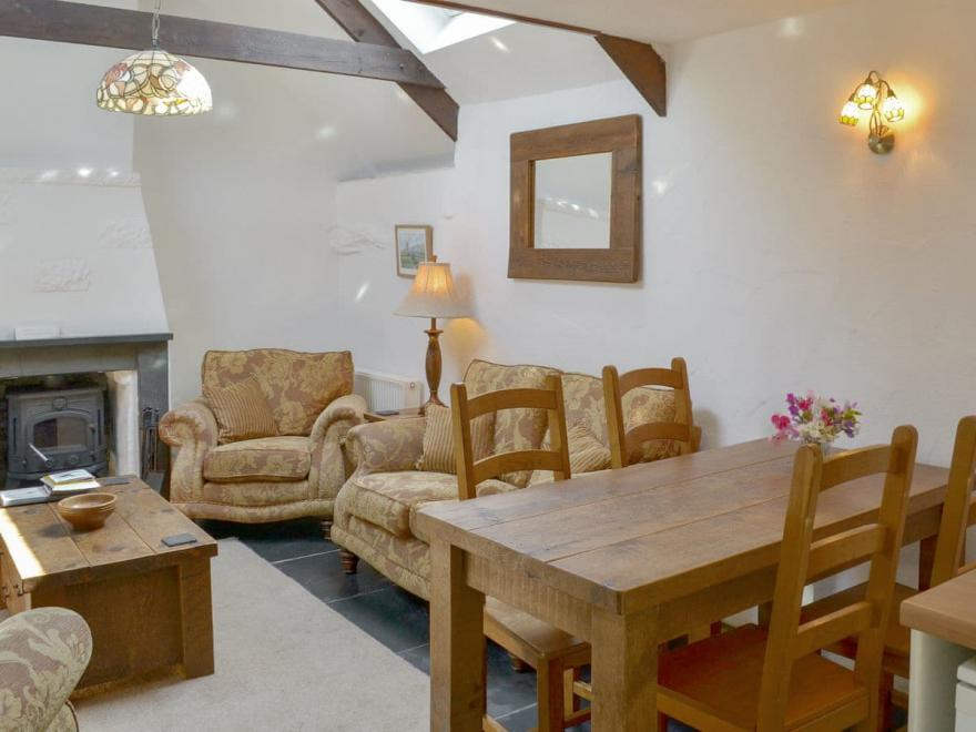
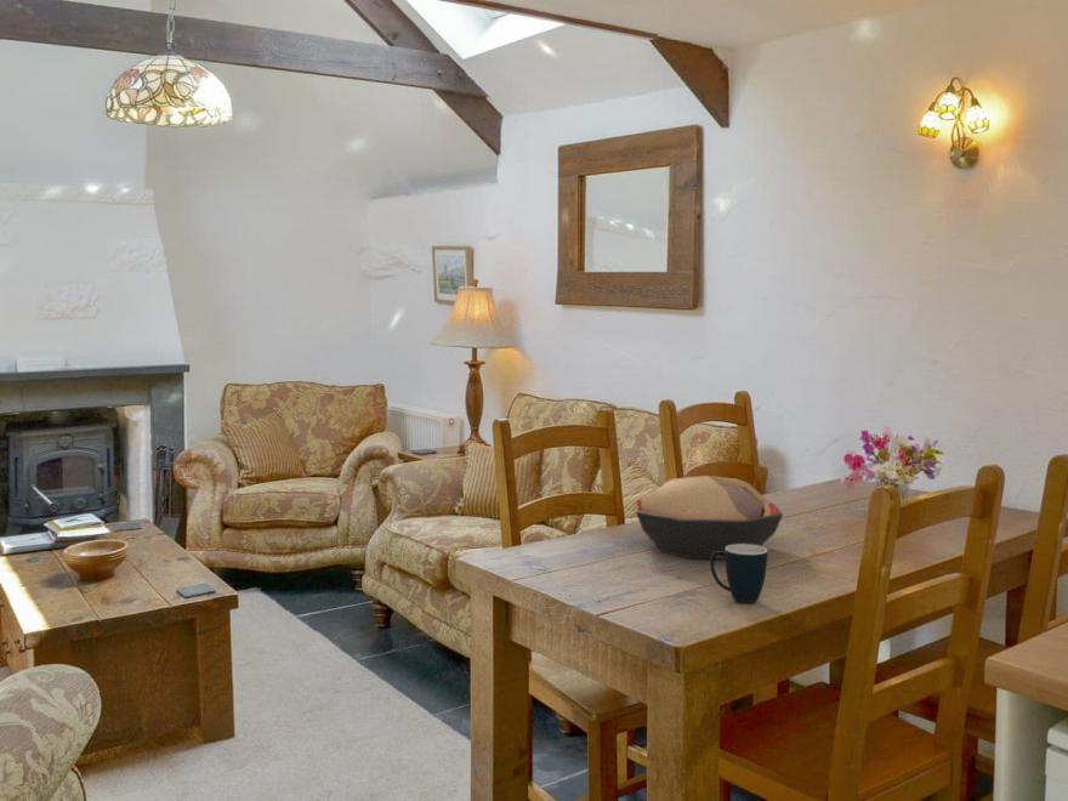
+ decorative bowl [634,475,784,561]
+ mug [709,544,768,604]
